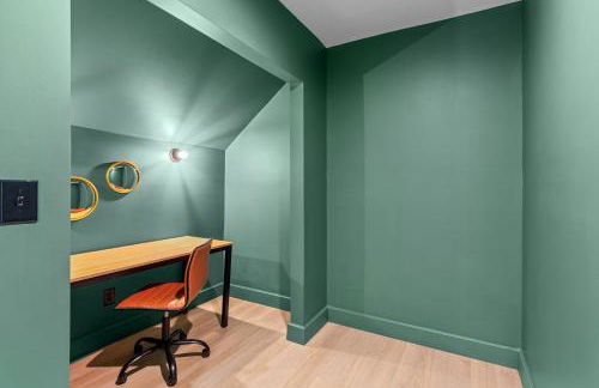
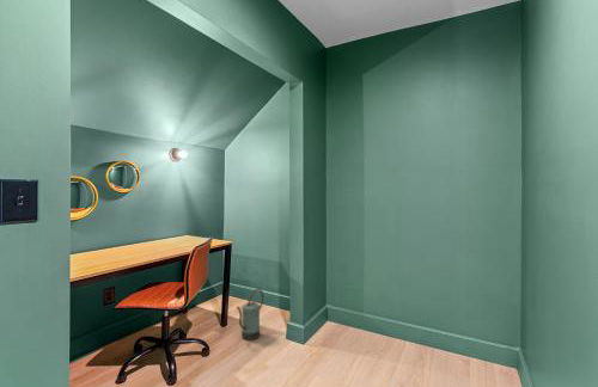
+ watering can [236,288,264,342]
